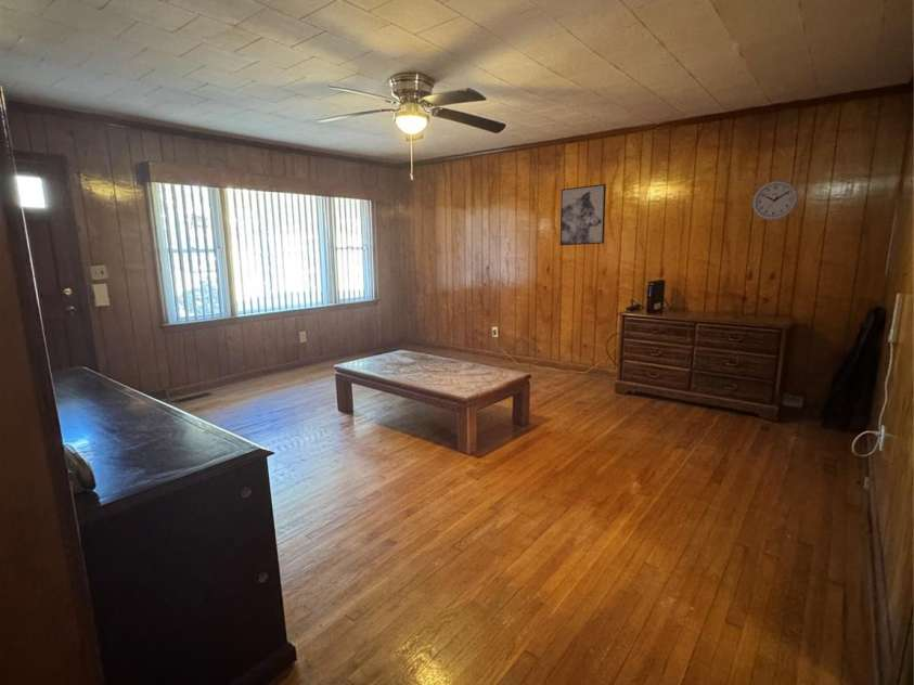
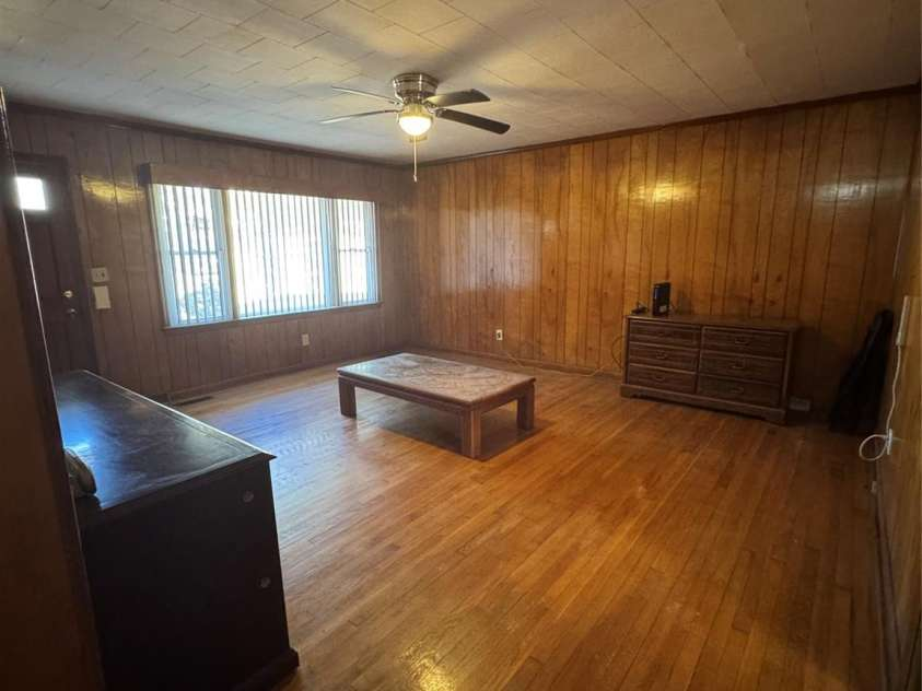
- wall clock [751,180,799,221]
- wall art [559,183,607,246]
